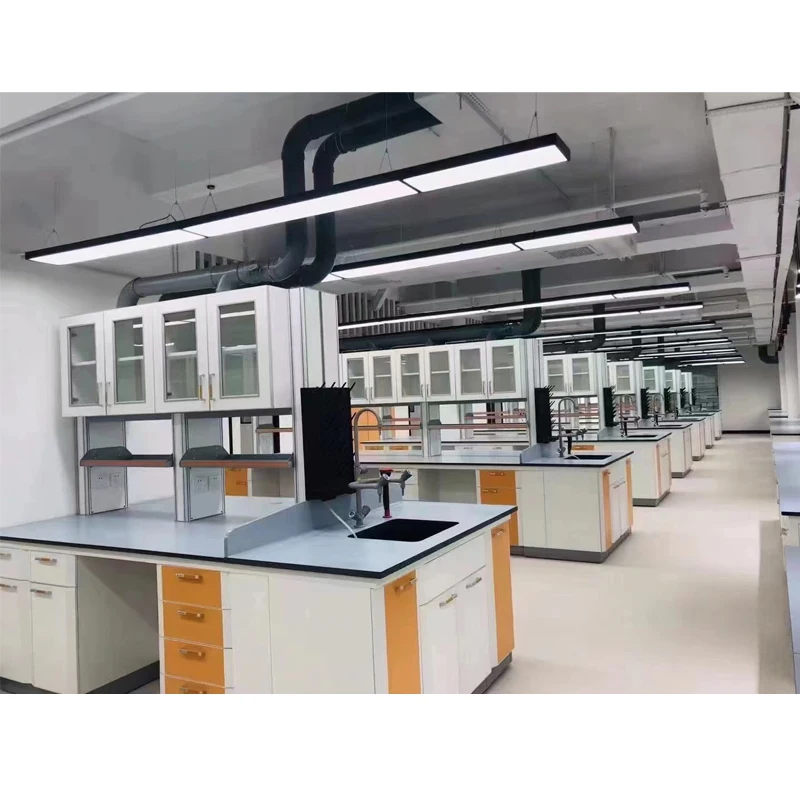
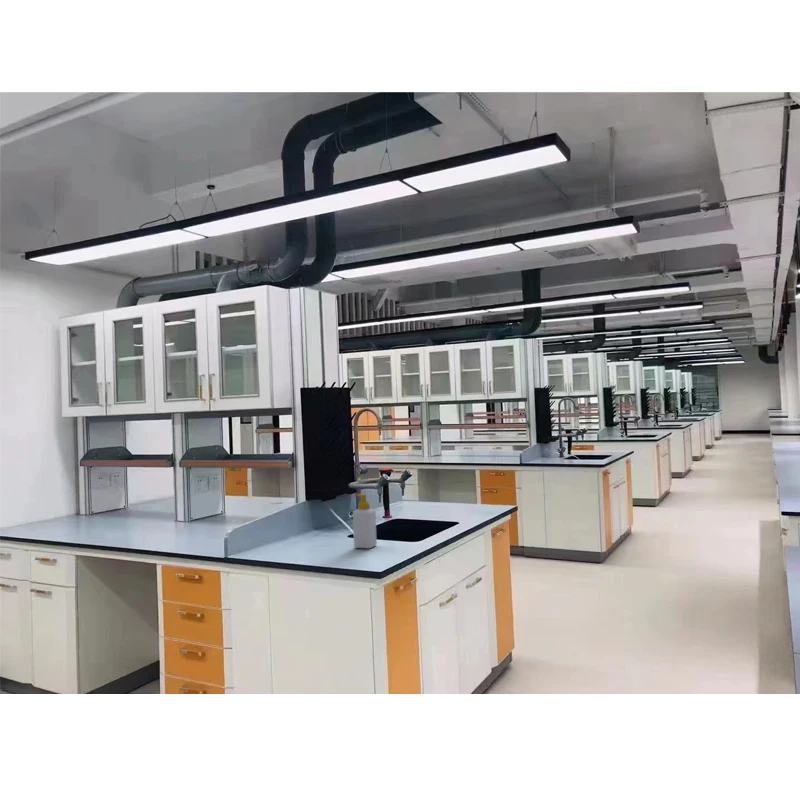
+ soap bottle [352,493,378,549]
